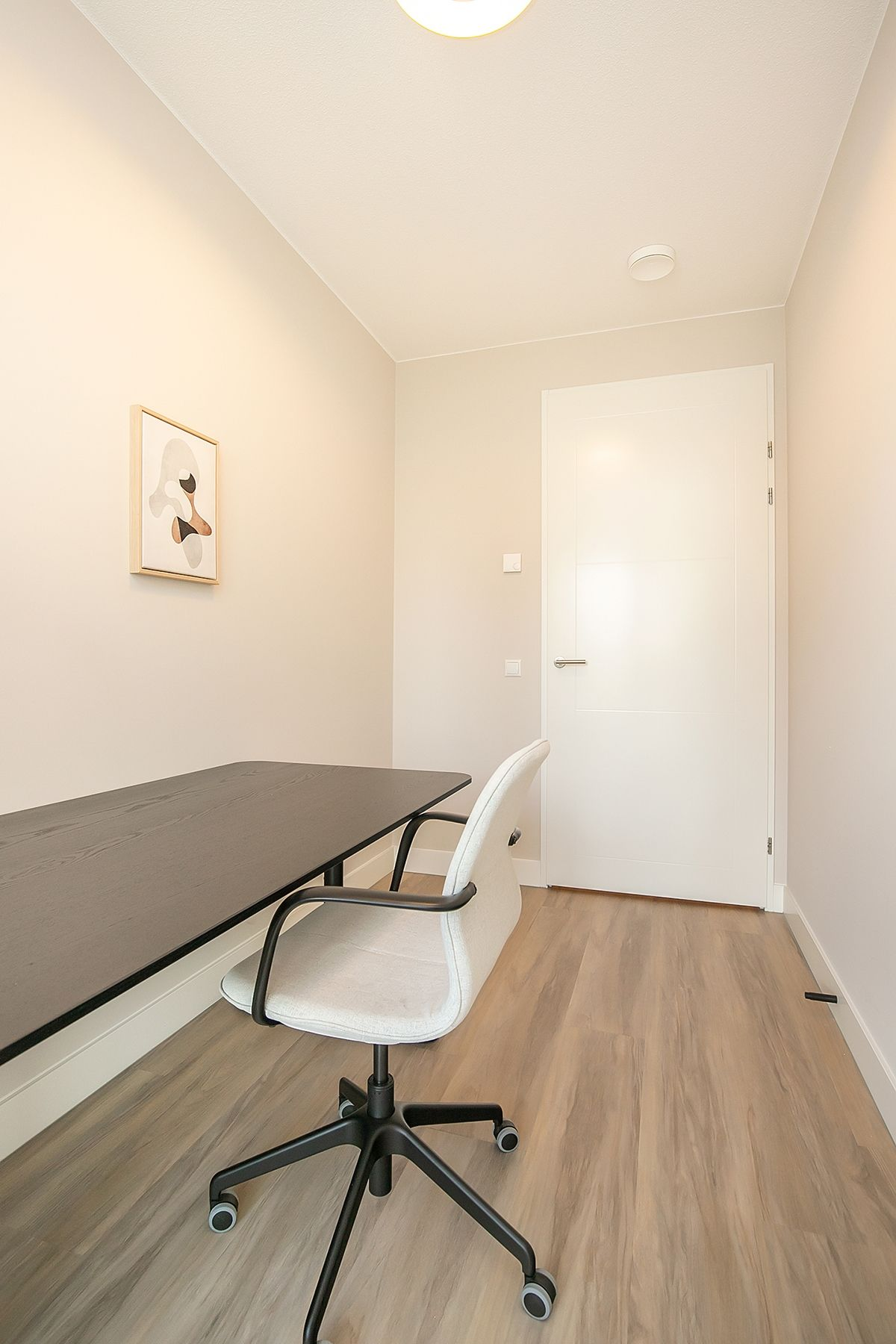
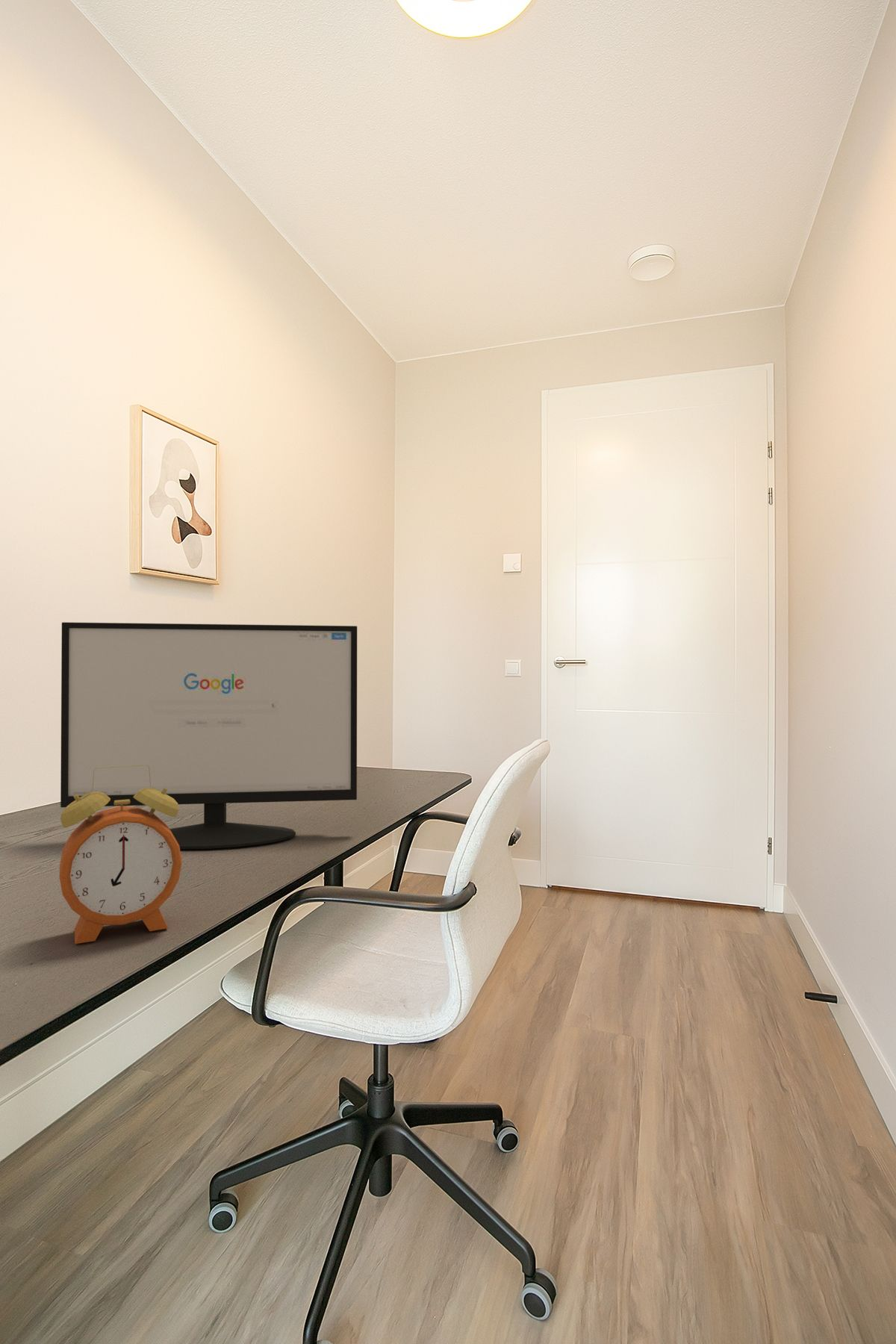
+ computer monitor [60,621,358,850]
+ alarm clock [59,765,183,945]
